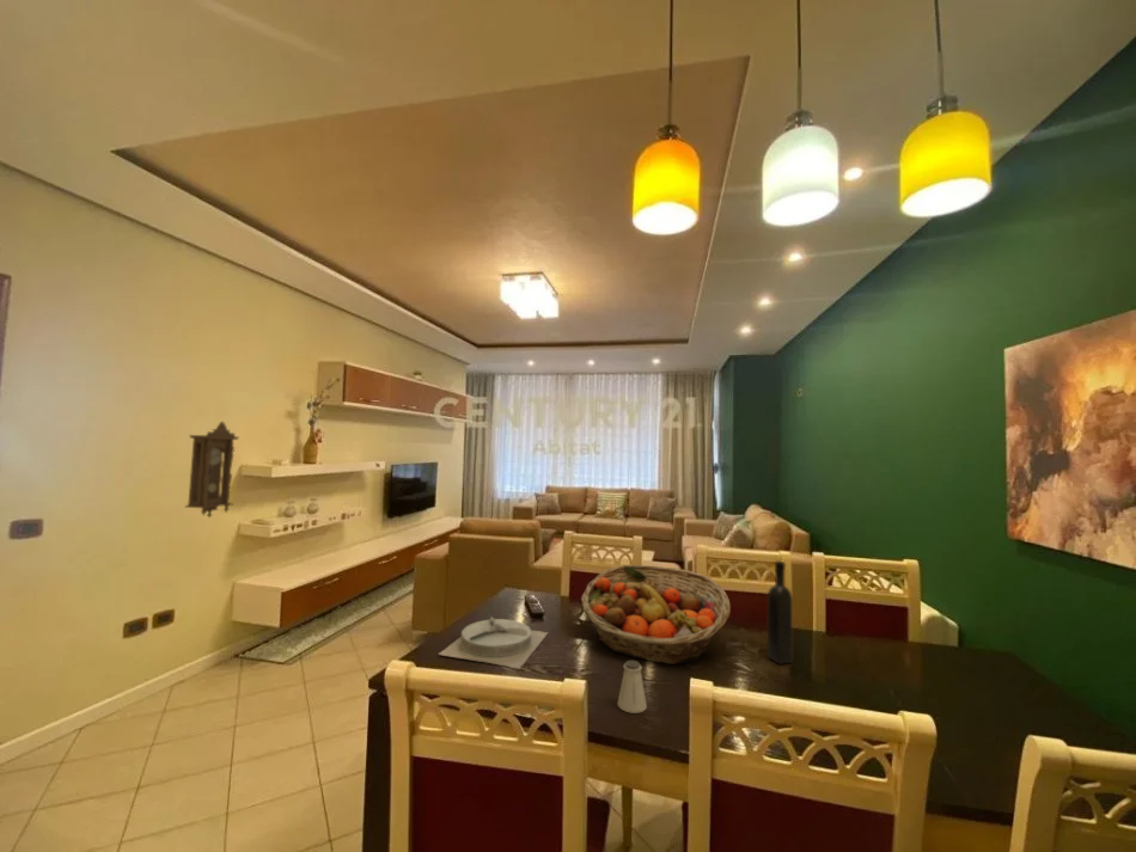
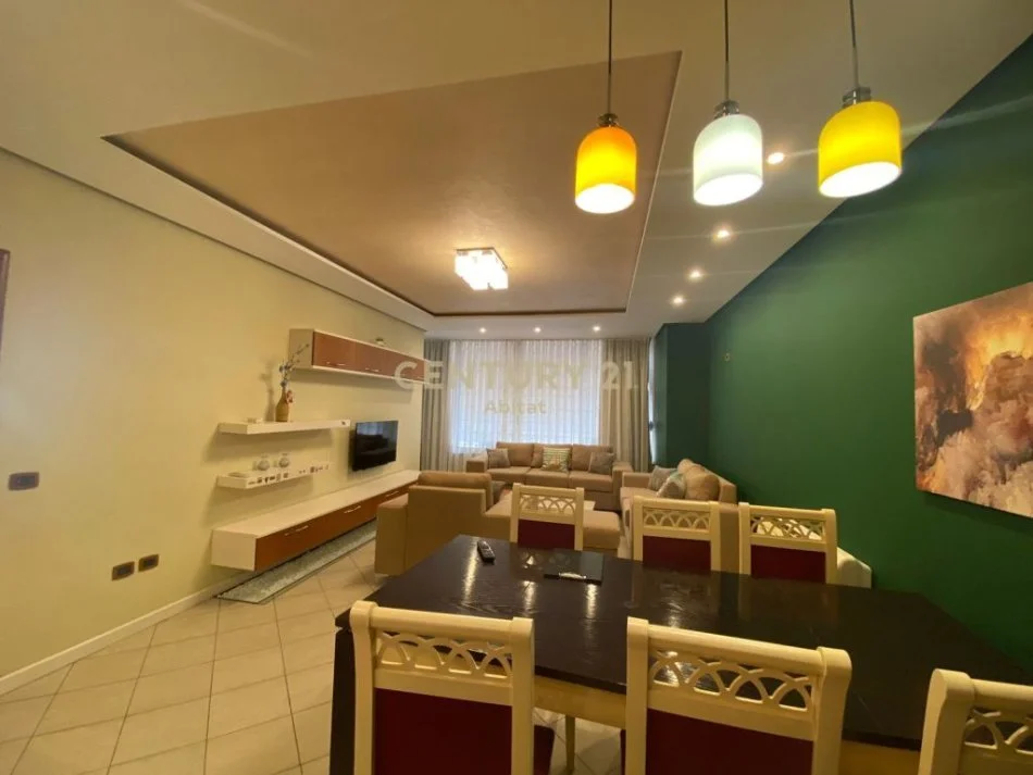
- plate [436,615,550,670]
- pendulum clock [184,421,240,519]
- saltshaker [616,660,648,715]
- fruit basket [580,564,732,666]
- wine bottle [767,560,794,666]
